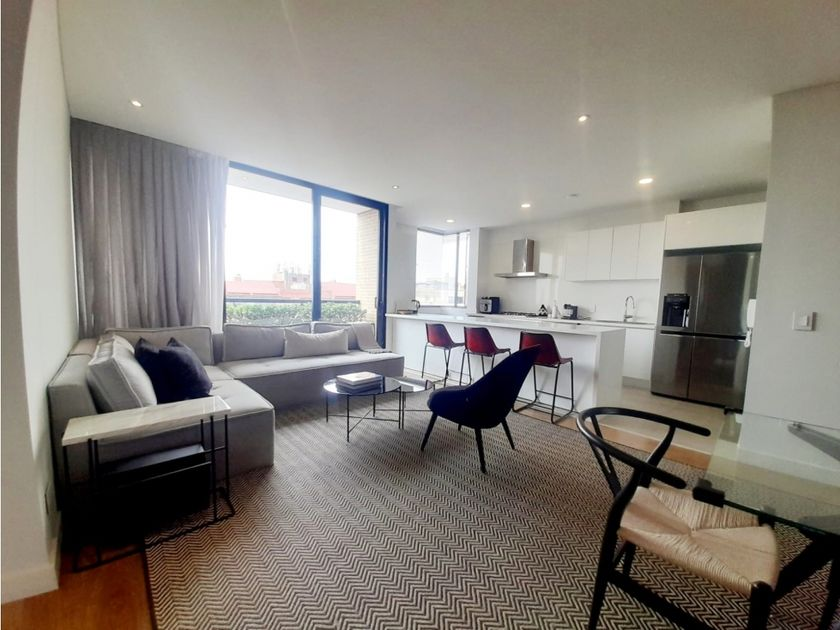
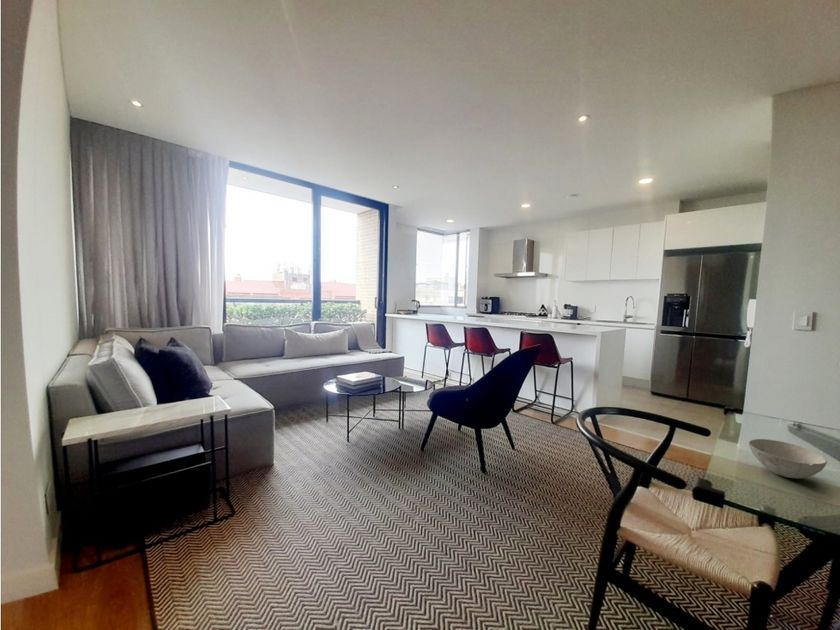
+ bowl [747,438,828,479]
